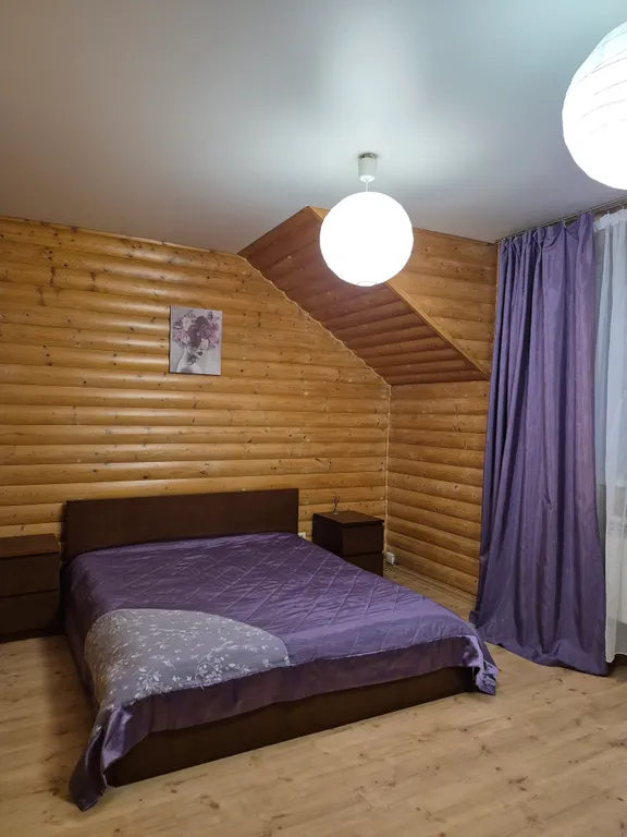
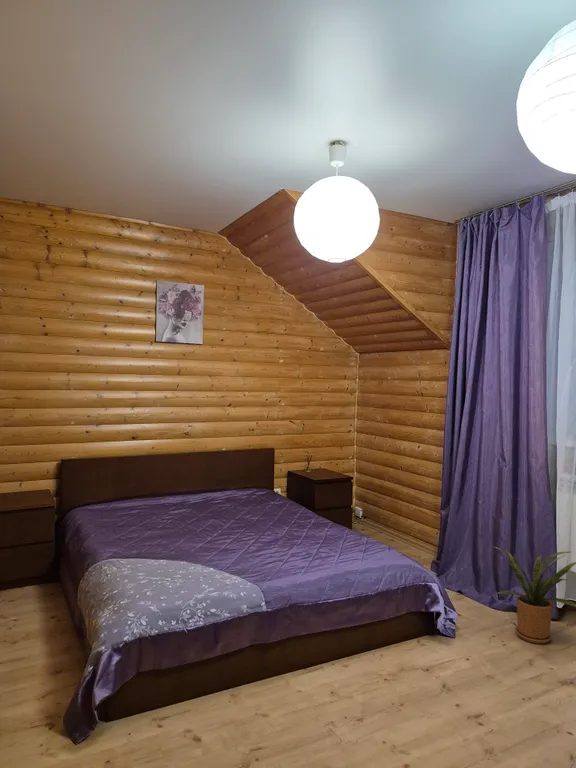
+ house plant [491,545,576,645]
